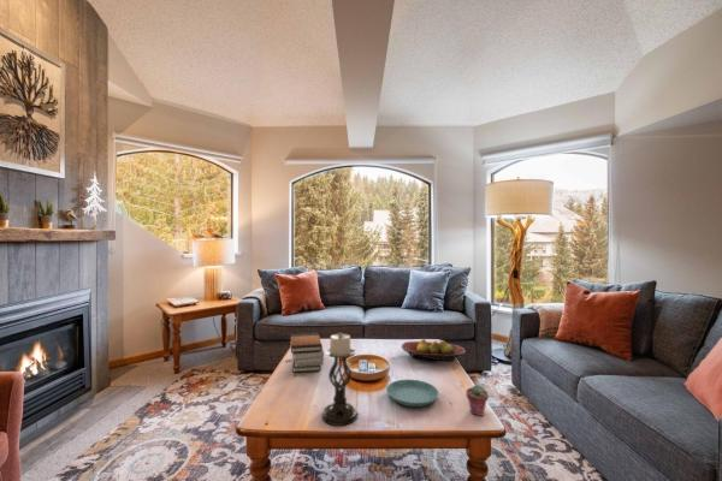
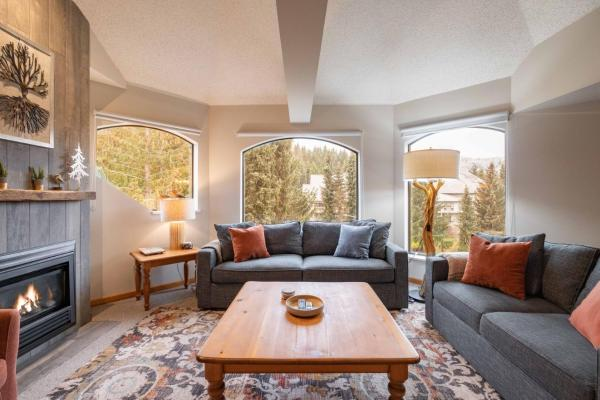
- candle holder [321,332,359,427]
- potted succulent [464,384,490,417]
- book stack [289,332,325,373]
- saucer [385,379,439,408]
- fruit bowl [401,338,467,362]
